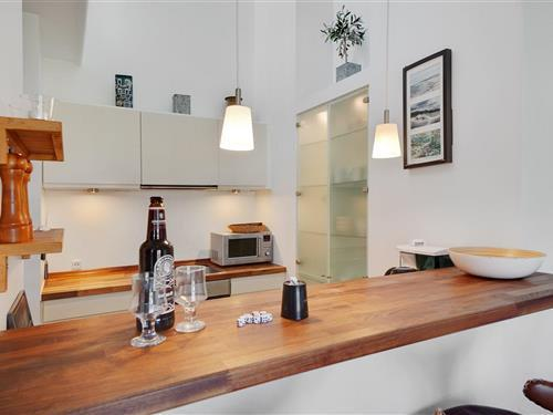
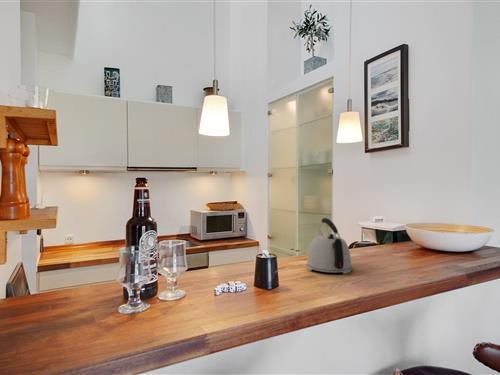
+ kettle [306,217,353,275]
